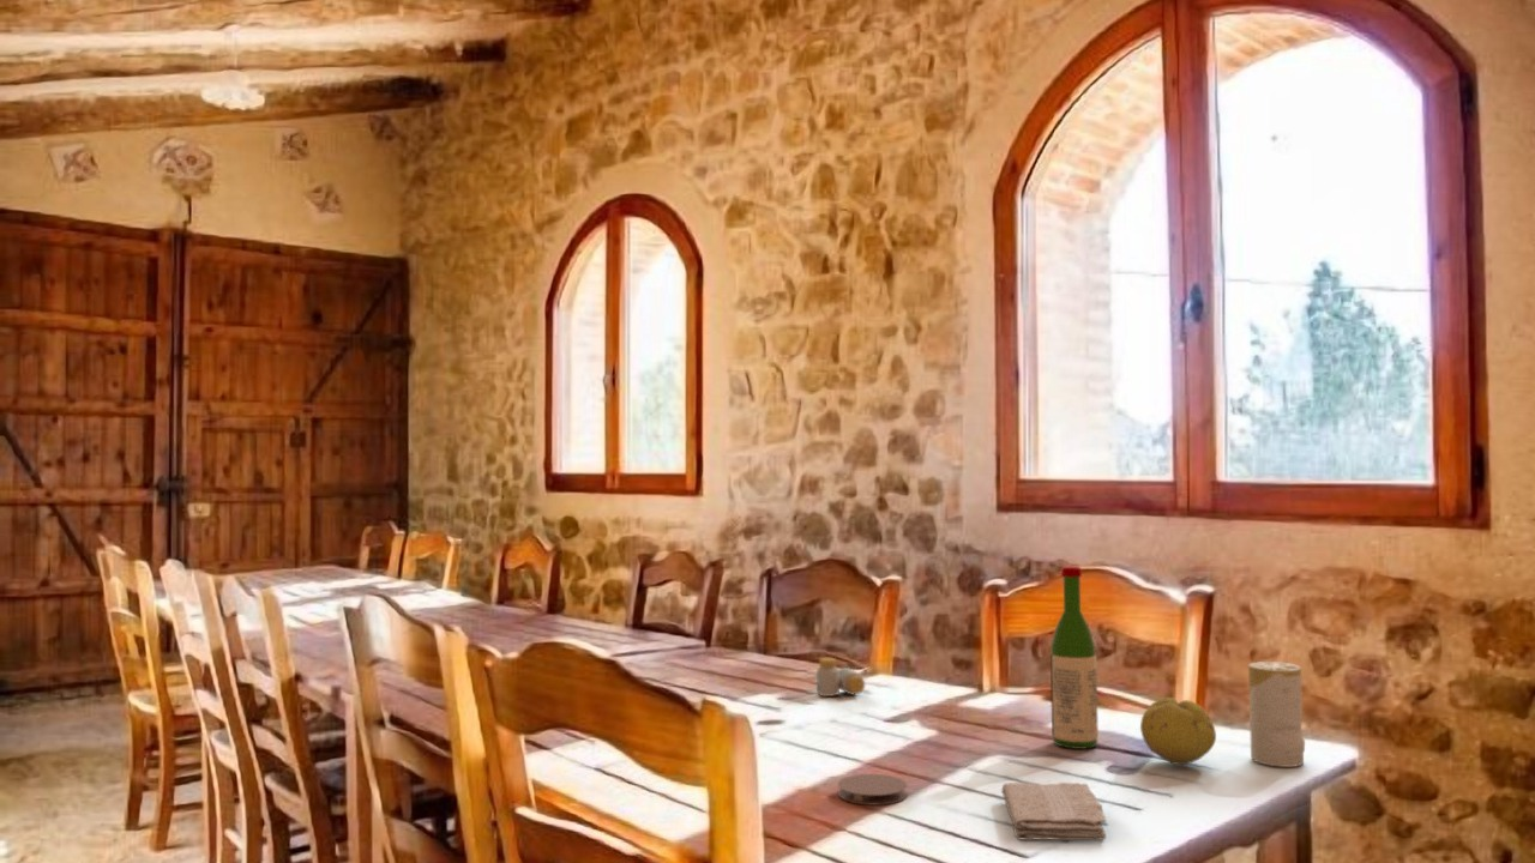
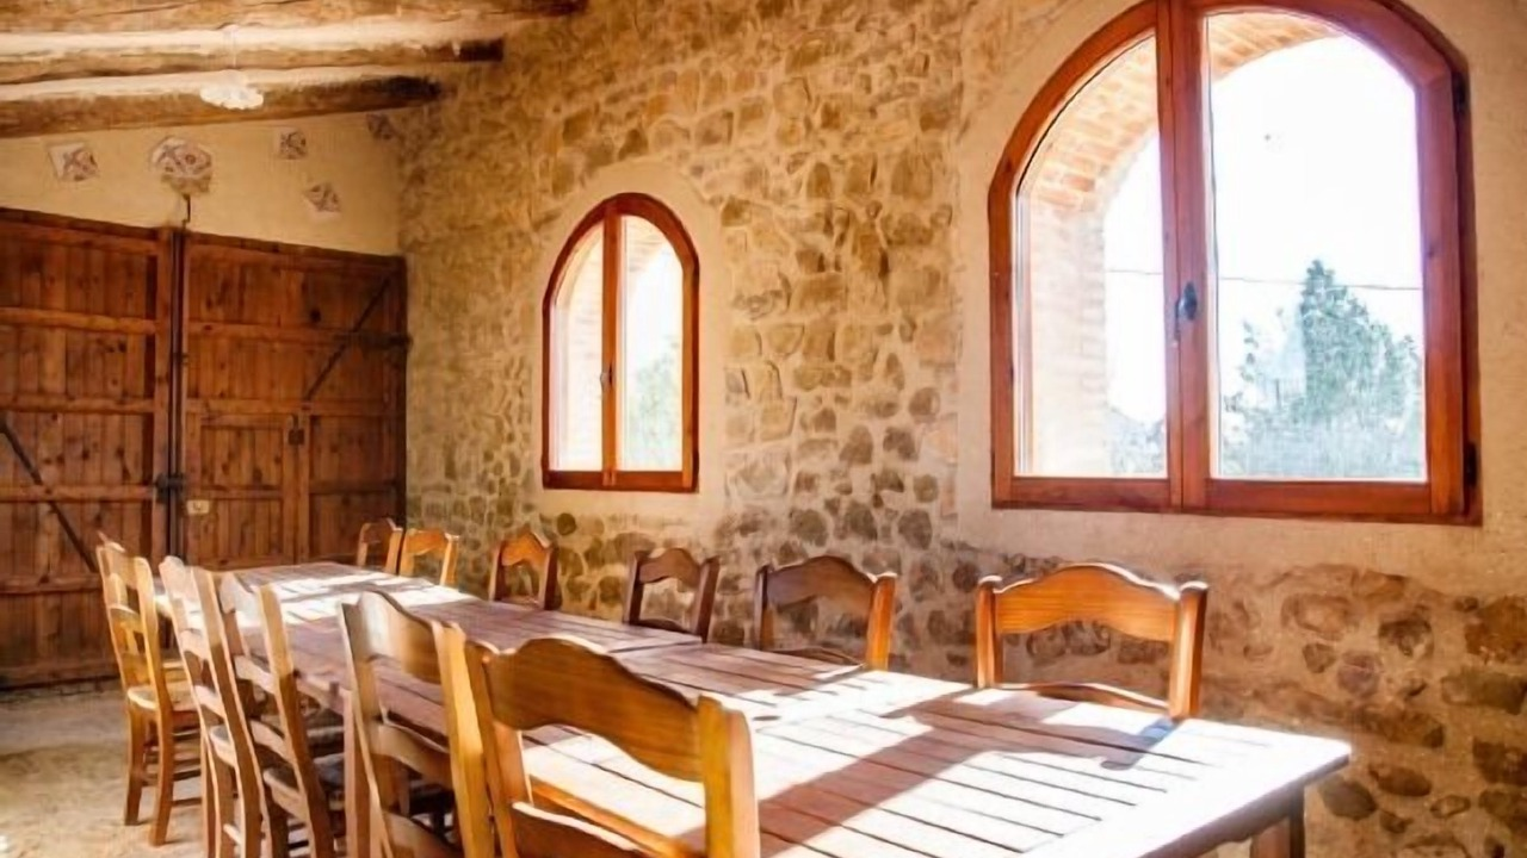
- candle [1247,660,1306,768]
- washcloth [1000,781,1107,841]
- fruit [1139,696,1217,766]
- wine bottle [1049,566,1100,750]
- coaster [837,773,908,807]
- pill bottle [815,657,866,698]
